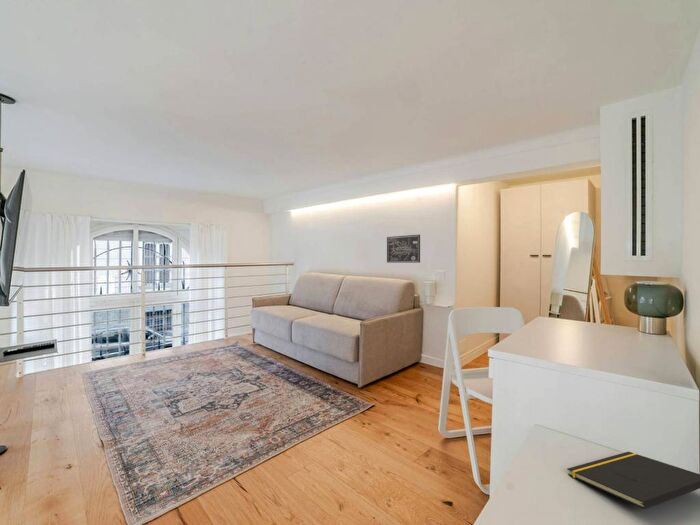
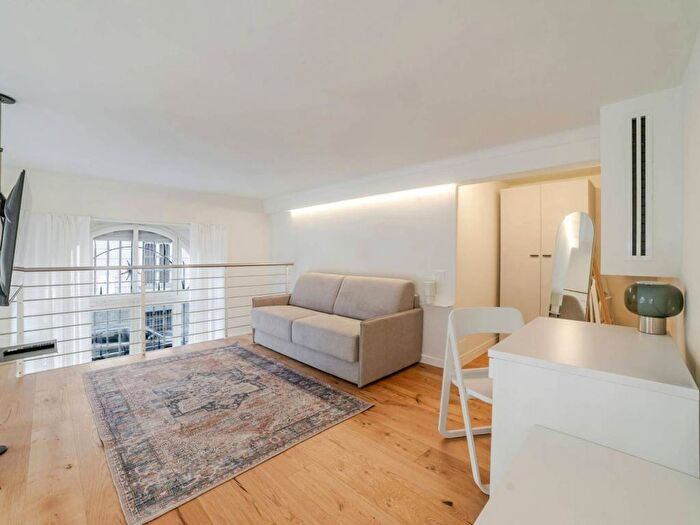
- wall art [386,234,421,264]
- notepad [566,451,700,510]
